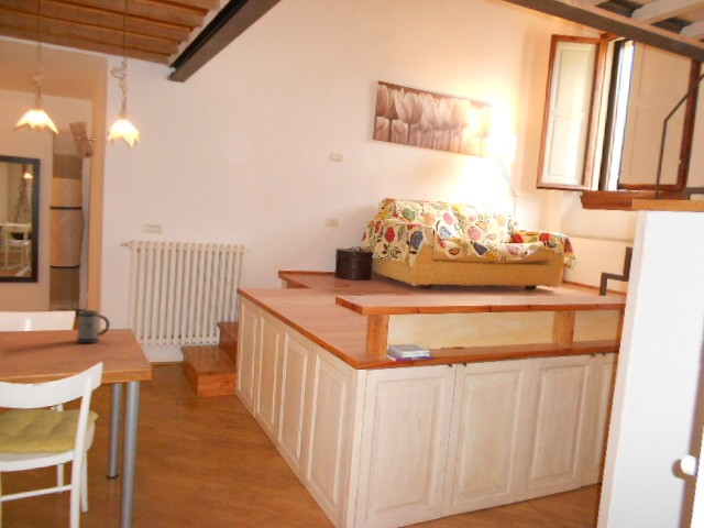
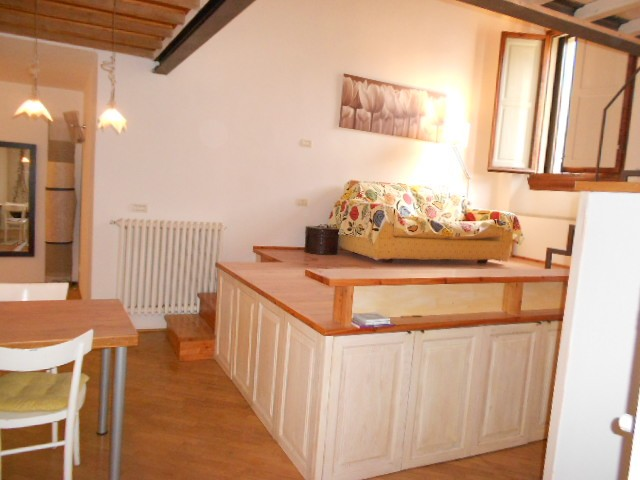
- mug [75,309,111,344]
